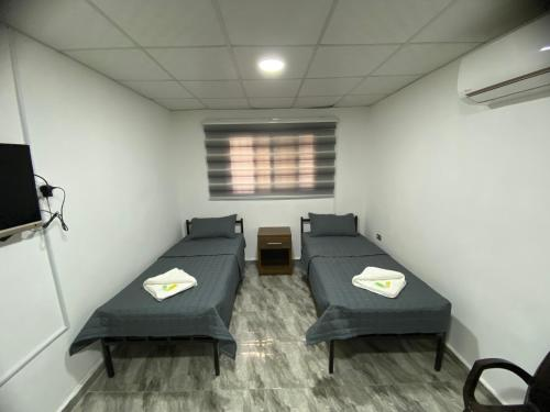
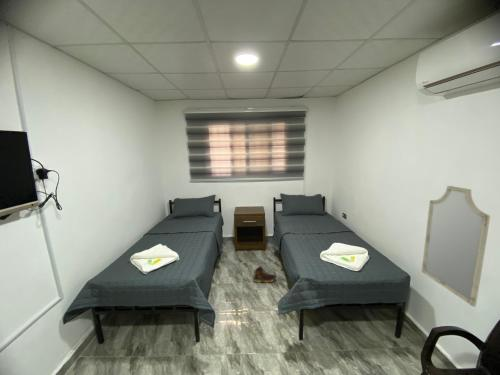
+ home mirror [421,185,491,308]
+ shoe [252,265,277,284]
